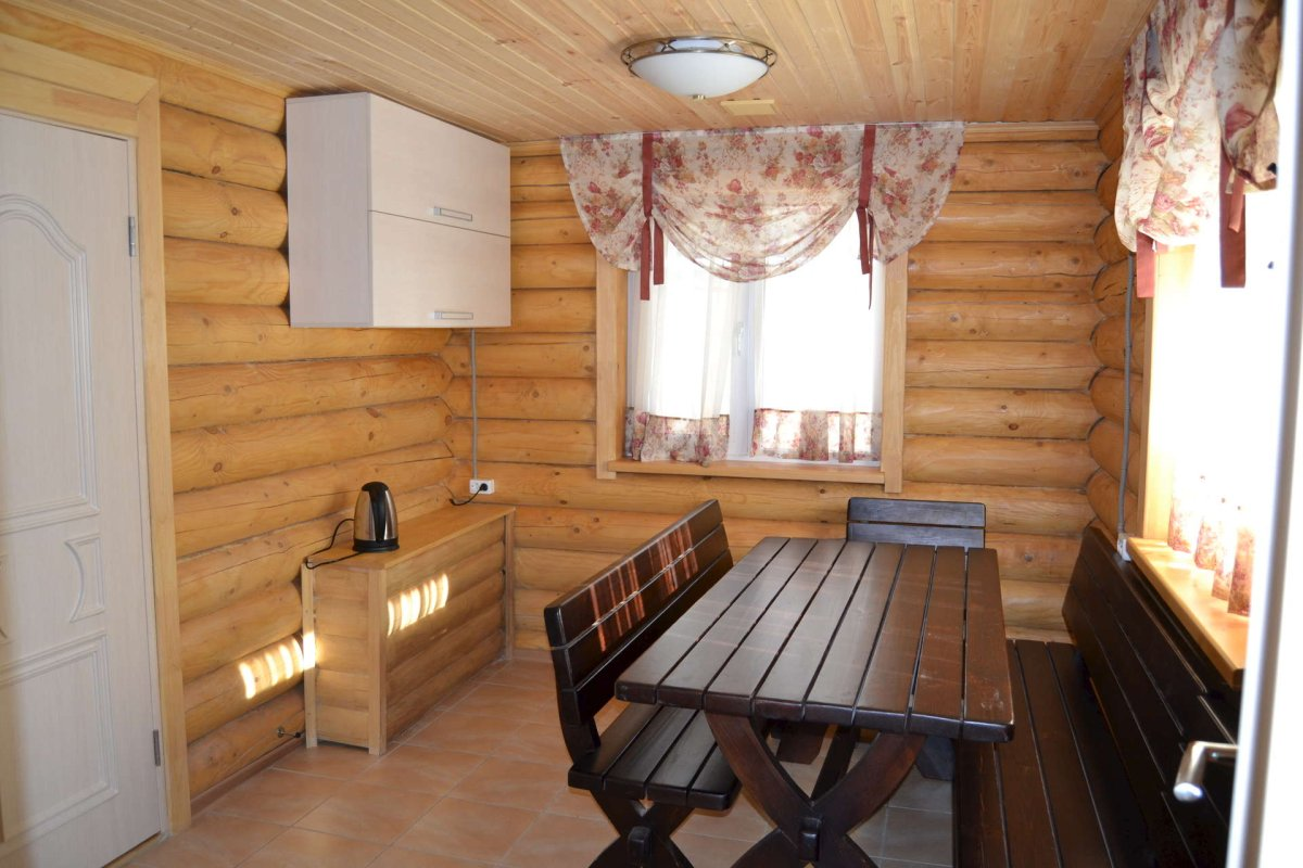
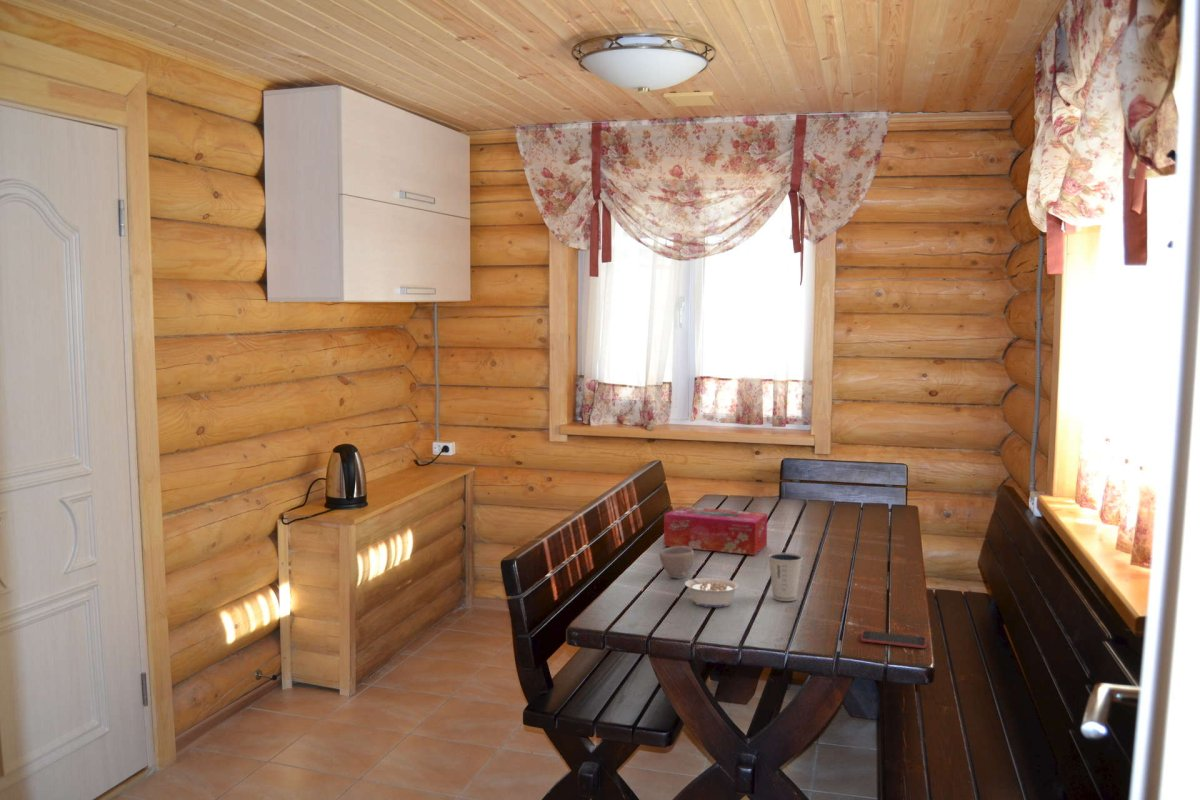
+ legume [682,573,741,608]
+ smartphone [860,630,927,649]
+ tissue box [663,505,768,556]
+ cup [659,546,695,579]
+ dixie cup [767,552,803,602]
